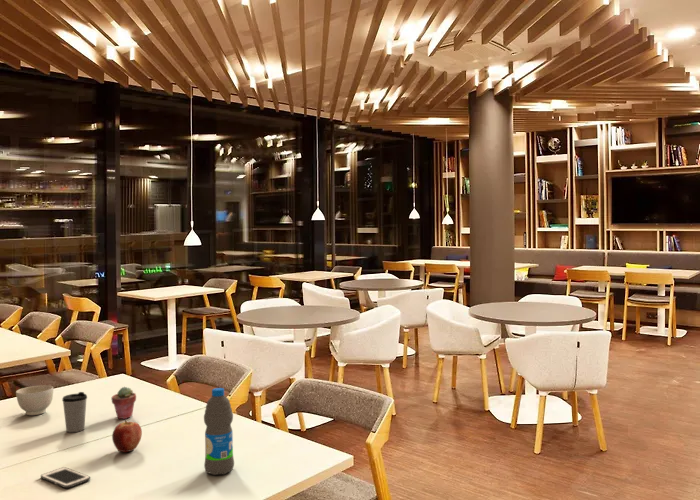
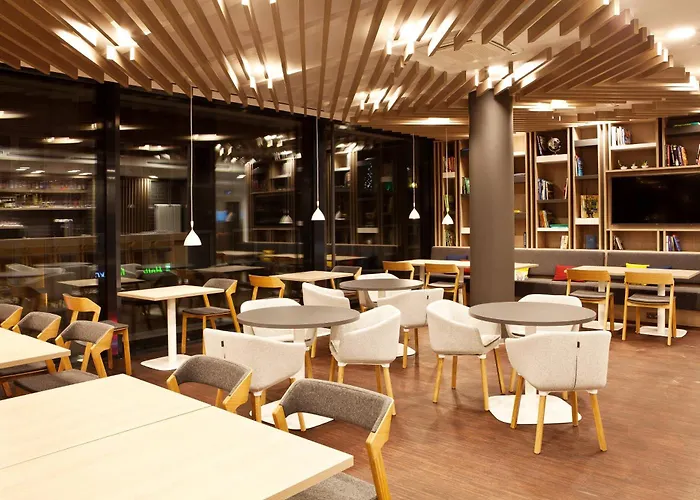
- cell phone [40,466,91,489]
- water bottle [203,387,235,476]
- apple [111,419,143,453]
- coffee cup [61,391,88,433]
- bowl [15,384,54,416]
- potted succulent [110,386,137,420]
